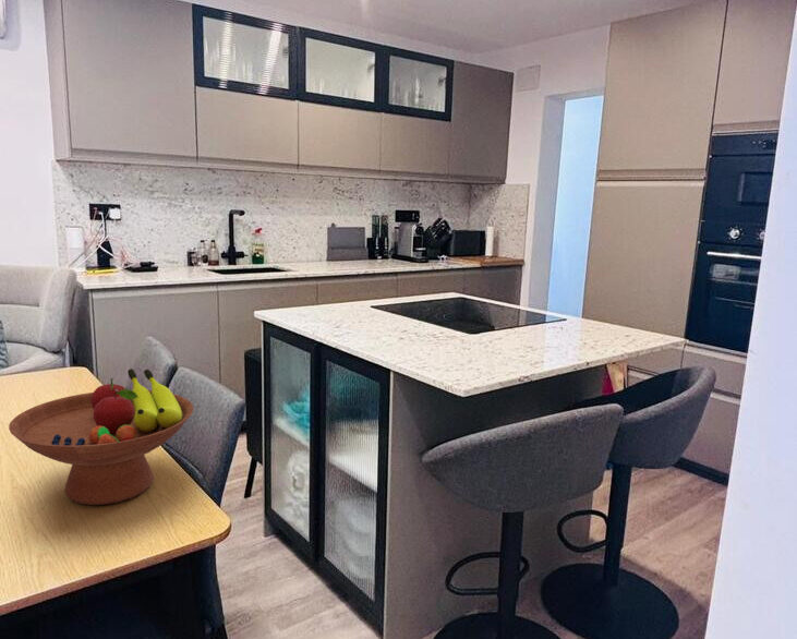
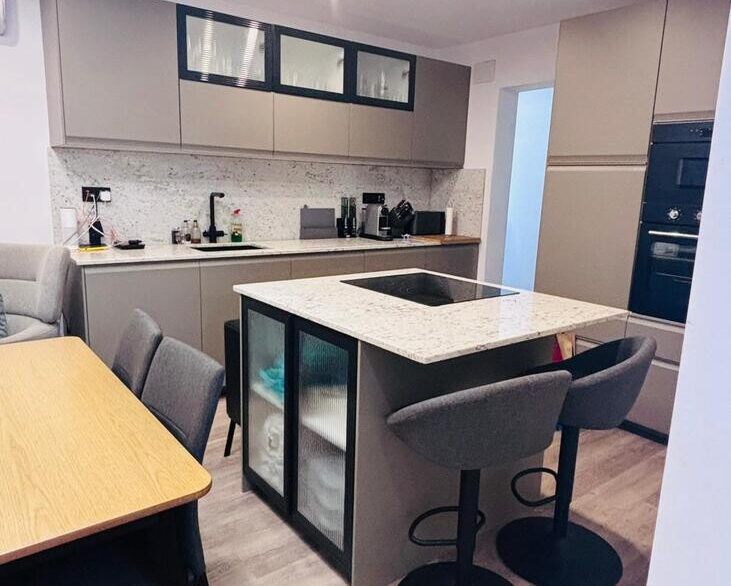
- fruit bowl [8,367,194,506]
